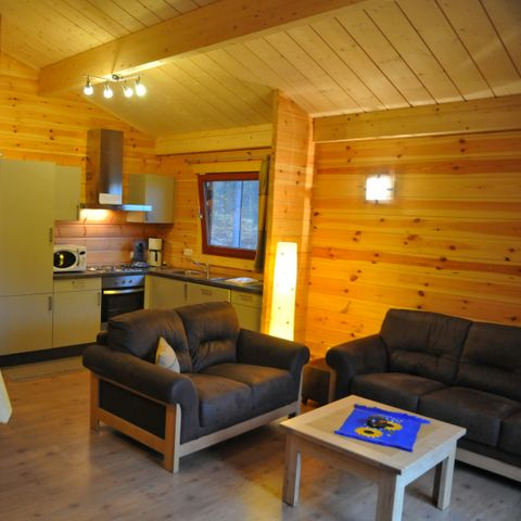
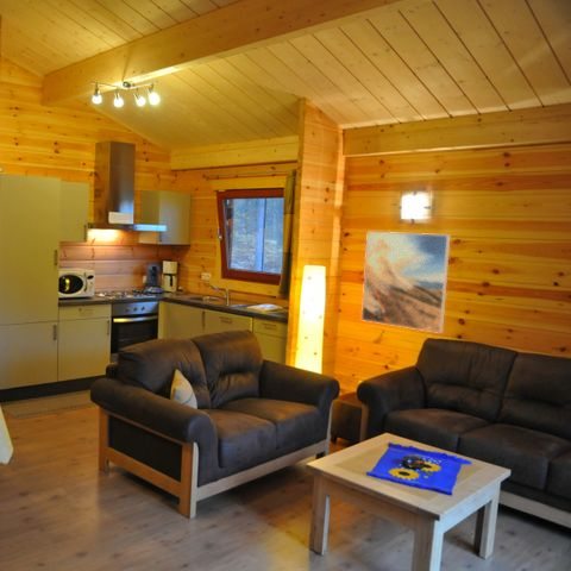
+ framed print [360,231,451,334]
